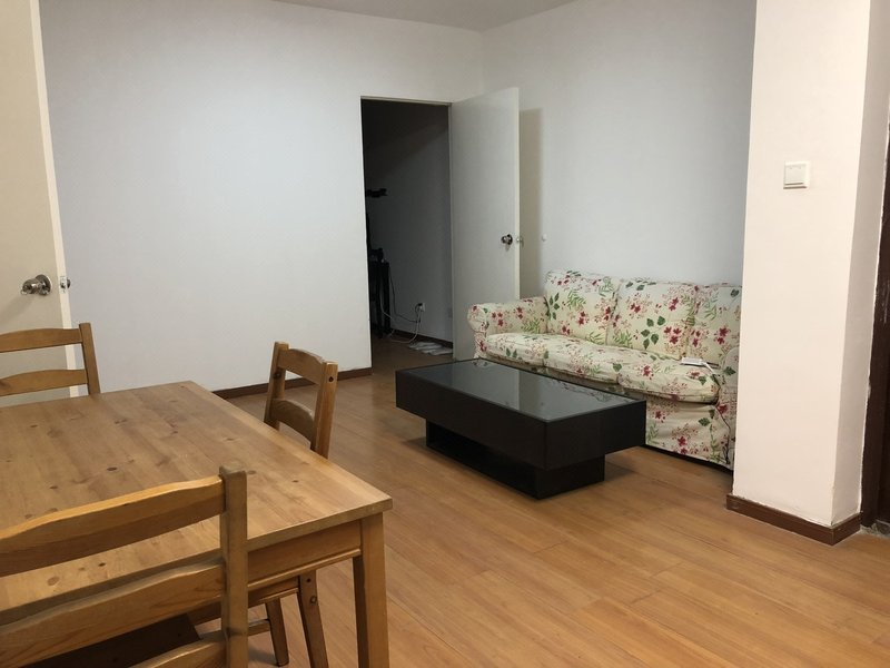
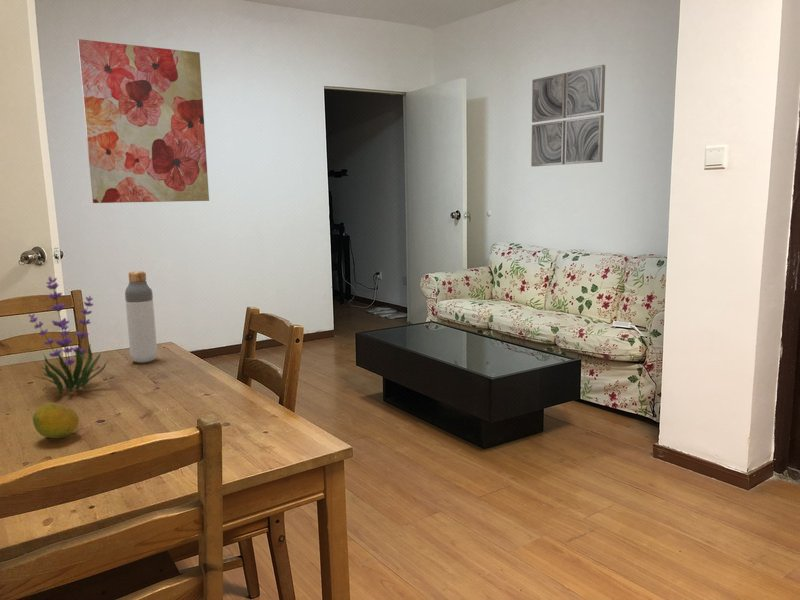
+ wall art [530,64,606,168]
+ fruit [32,402,80,439]
+ bottle [124,270,158,364]
+ plant [28,276,110,395]
+ wall art [77,38,210,204]
